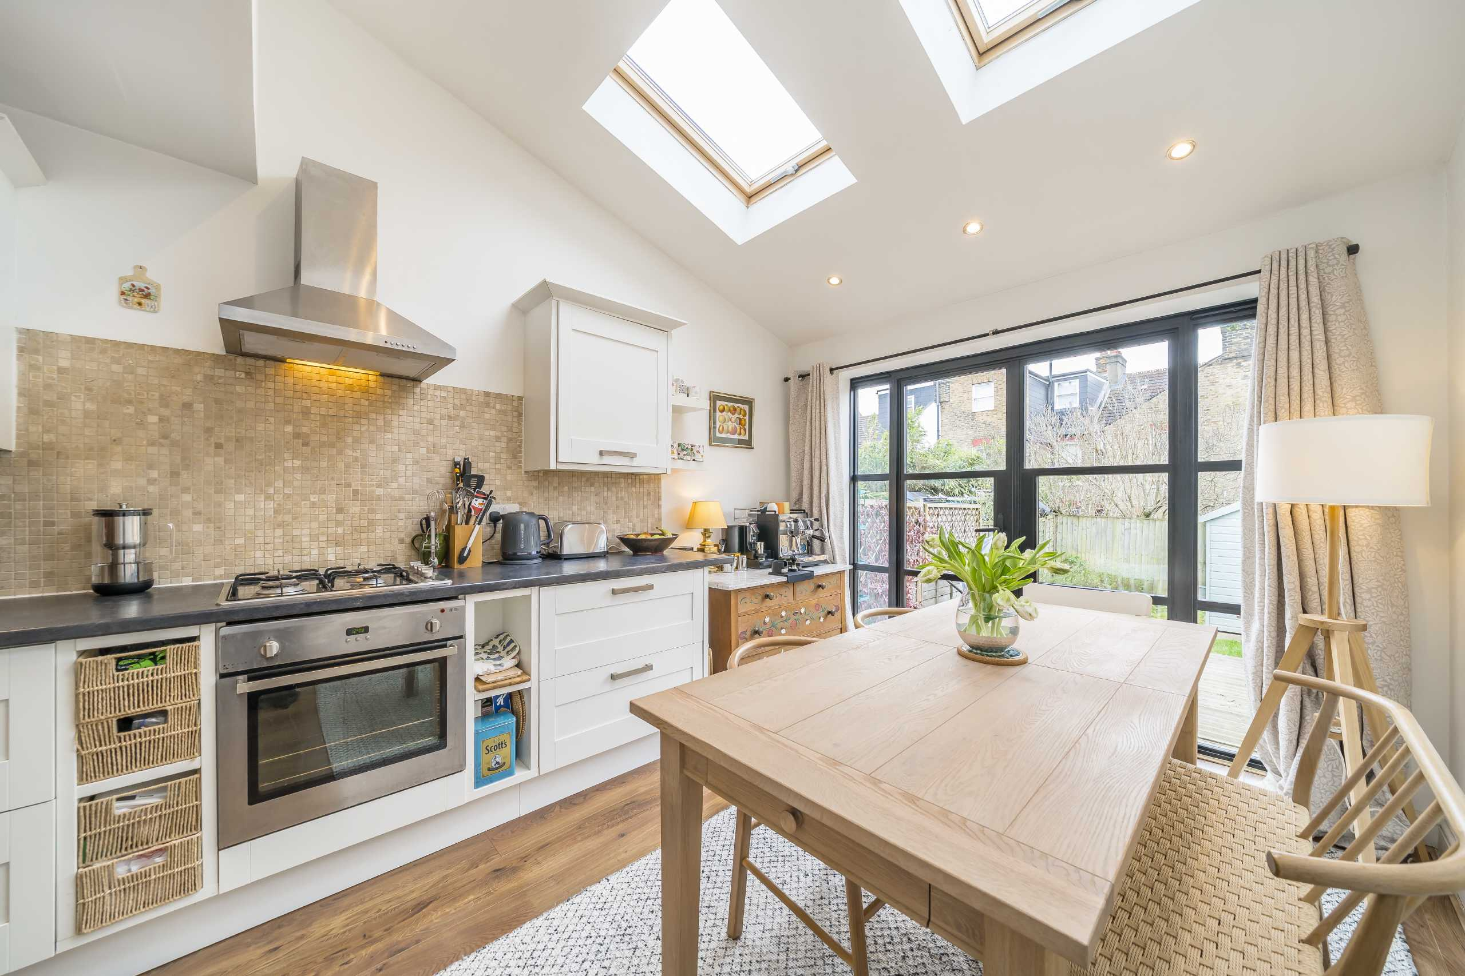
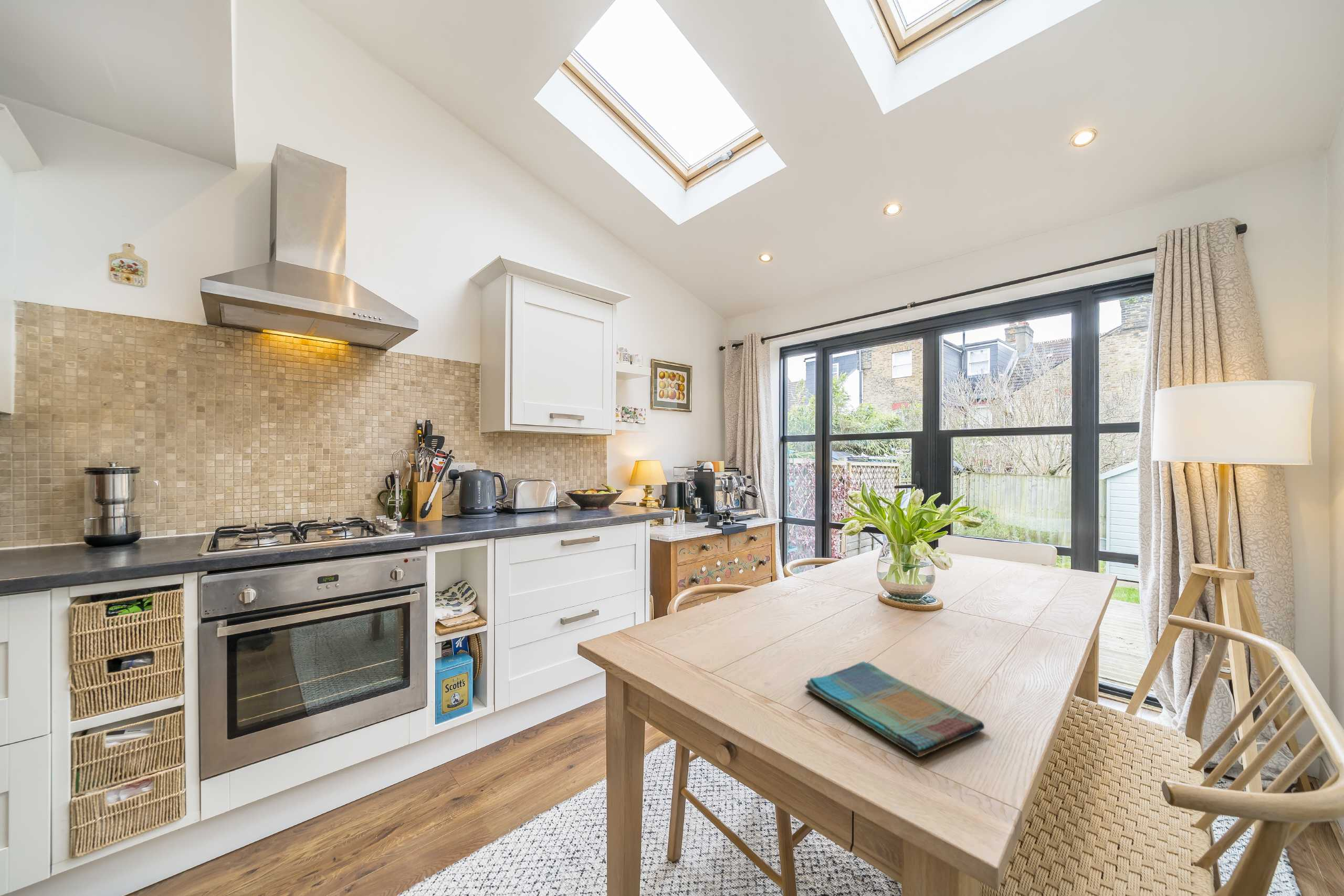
+ dish towel [804,661,985,758]
